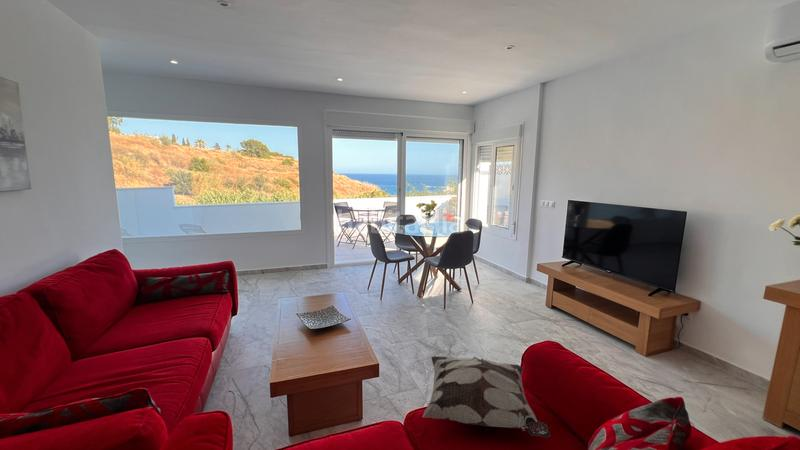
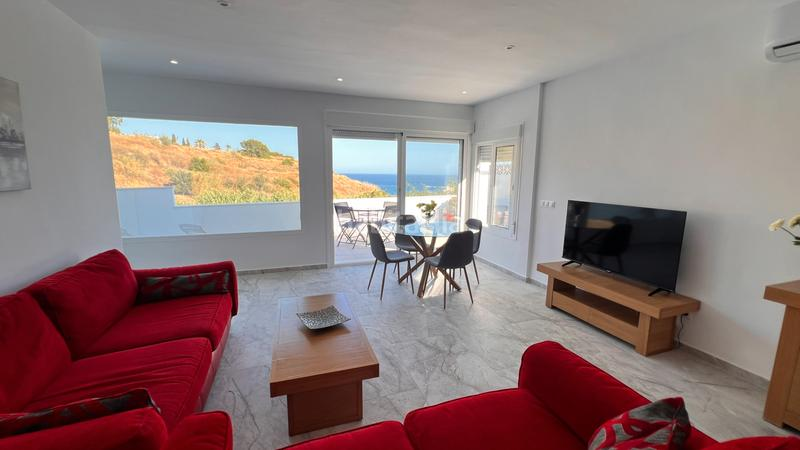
- decorative pillow [421,355,551,438]
